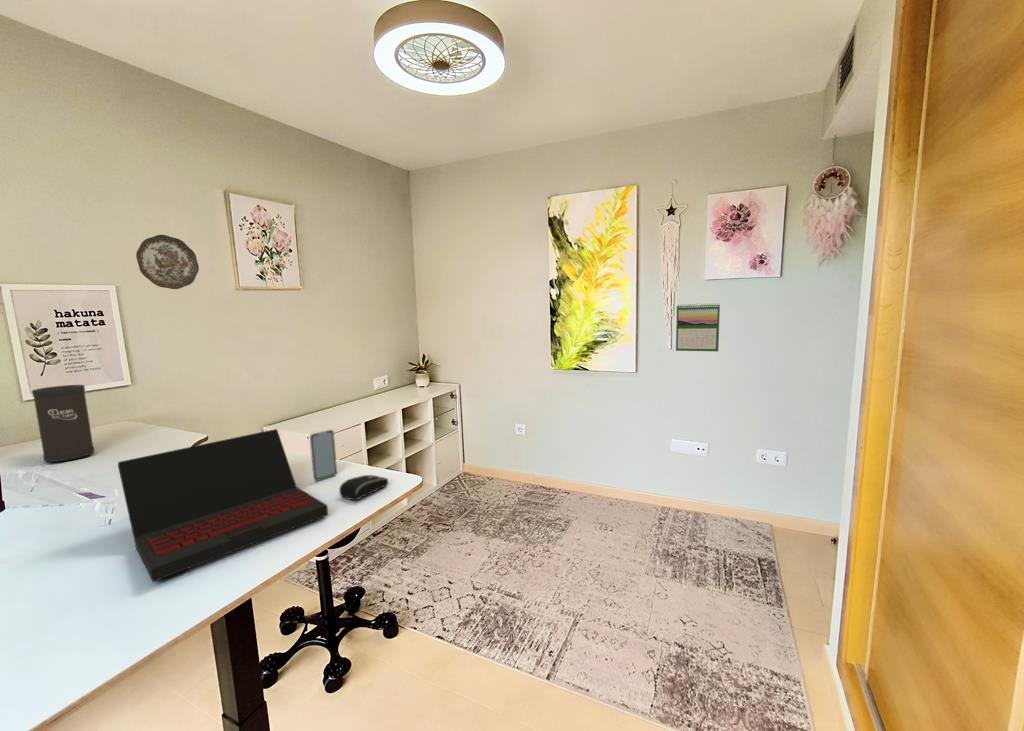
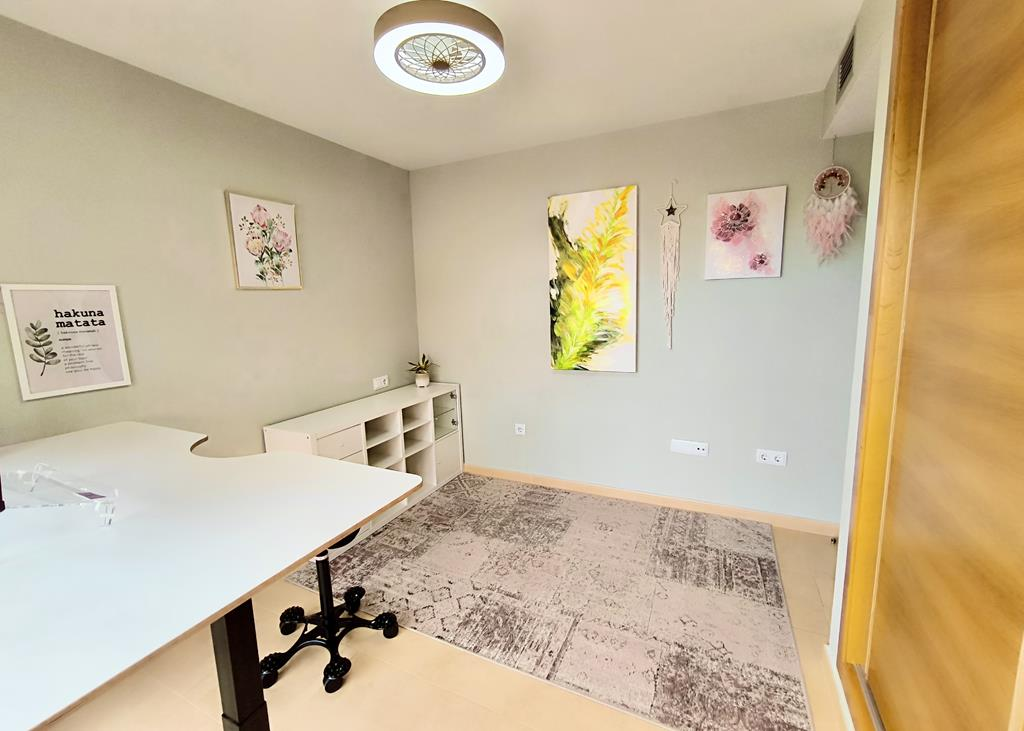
- computer mouse [338,474,389,501]
- smartphone [308,429,338,482]
- decorative plate [135,234,200,290]
- calendar [675,302,721,352]
- laptop [117,428,329,583]
- speaker [31,384,95,464]
